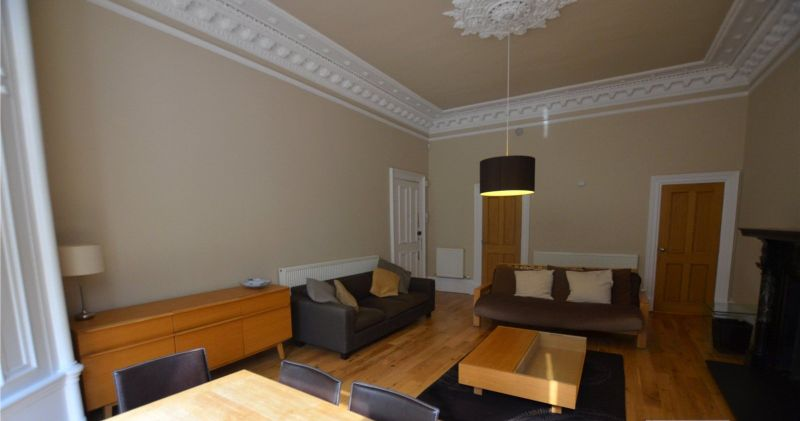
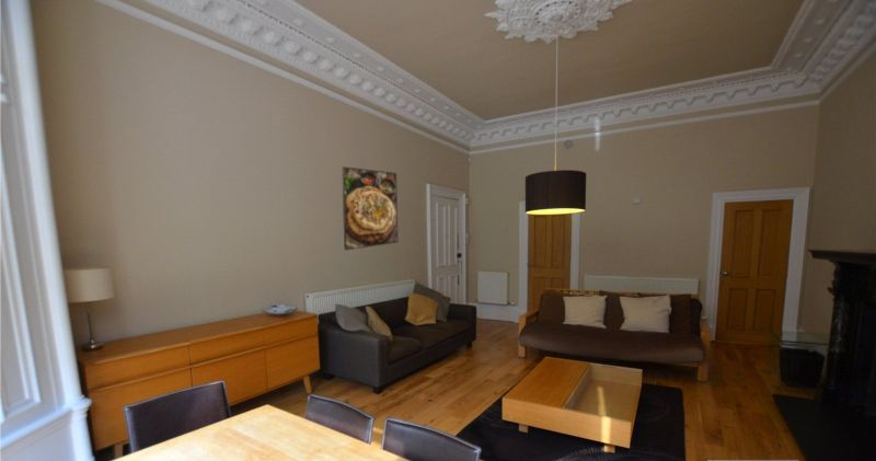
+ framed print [341,165,399,252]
